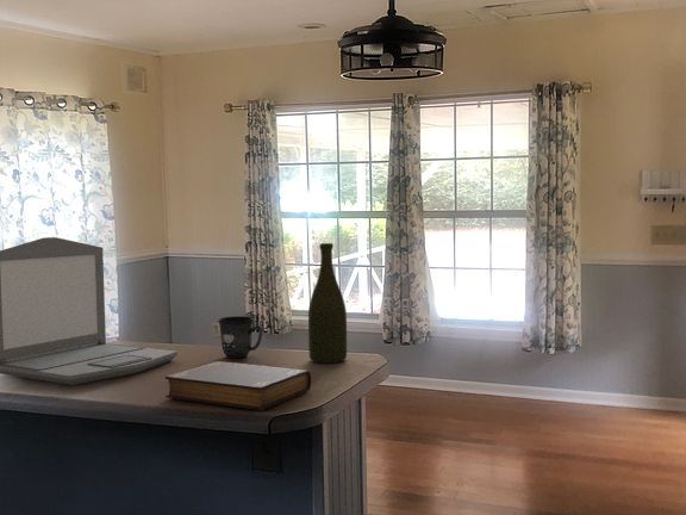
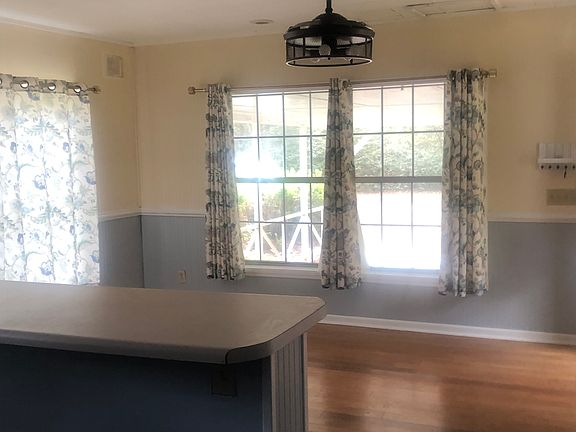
- laptop [0,236,179,386]
- book [163,360,312,411]
- bottle [307,242,348,364]
- mug [217,315,263,359]
